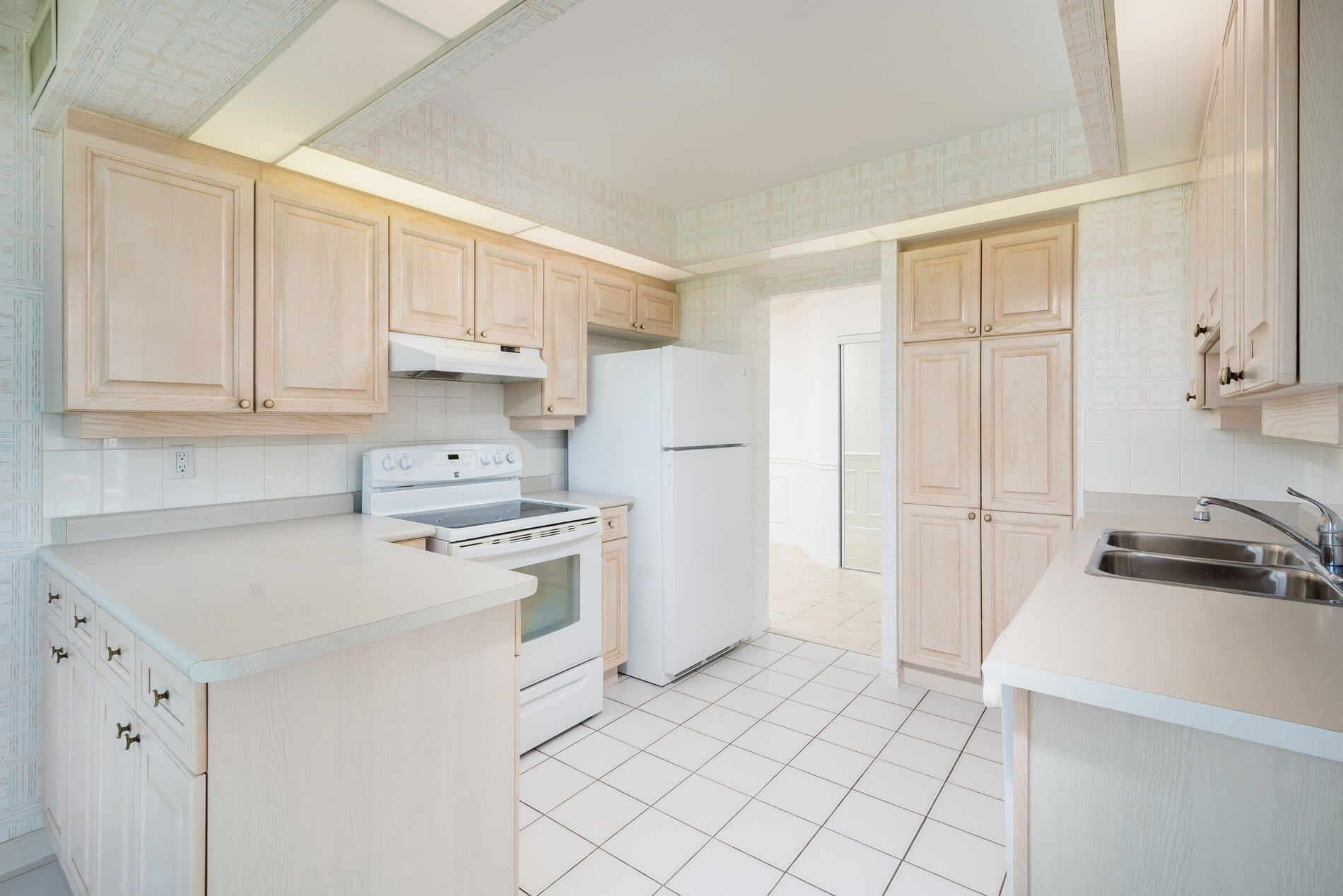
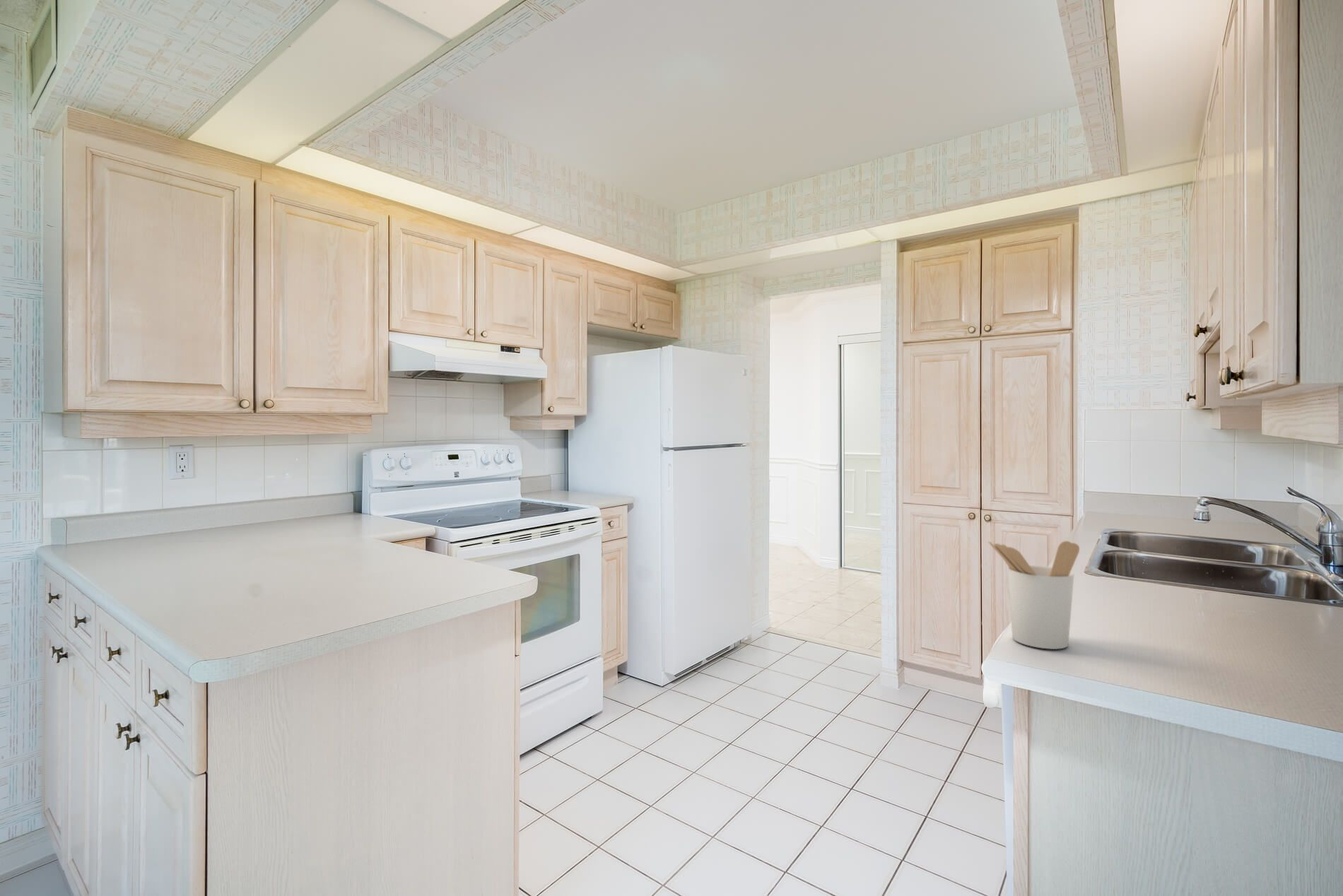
+ utensil holder [987,540,1080,650]
